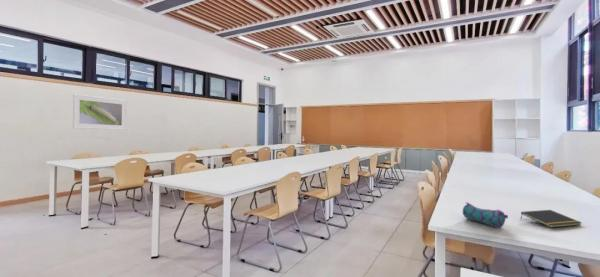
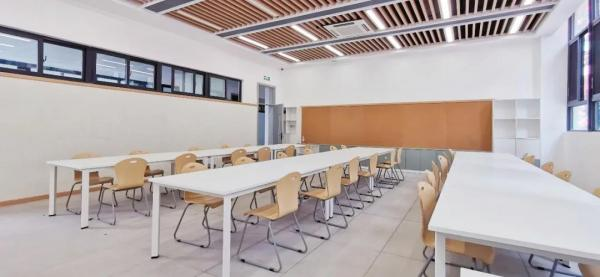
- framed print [72,93,128,131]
- notepad [519,209,583,228]
- pencil case [462,201,509,229]
